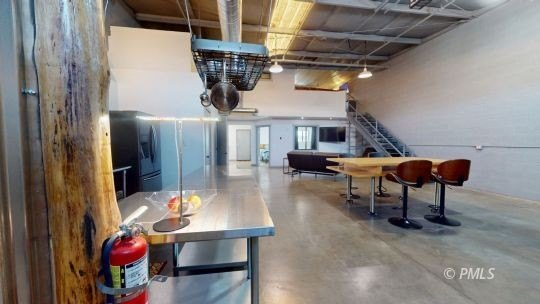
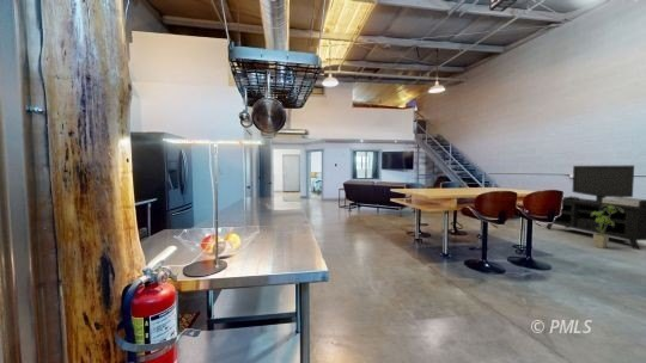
+ media console [544,164,646,251]
+ house plant [591,205,623,250]
